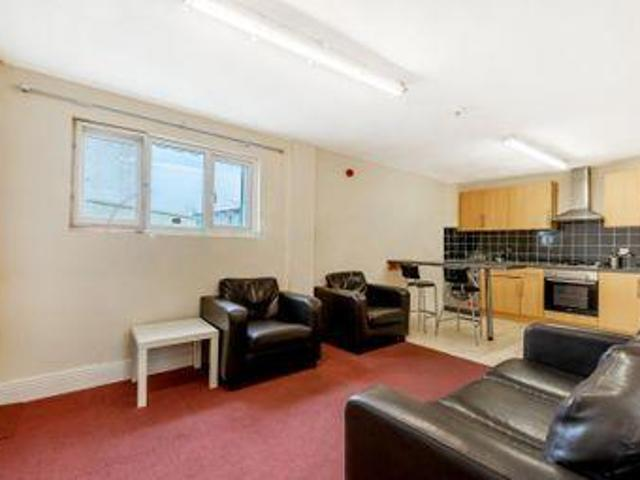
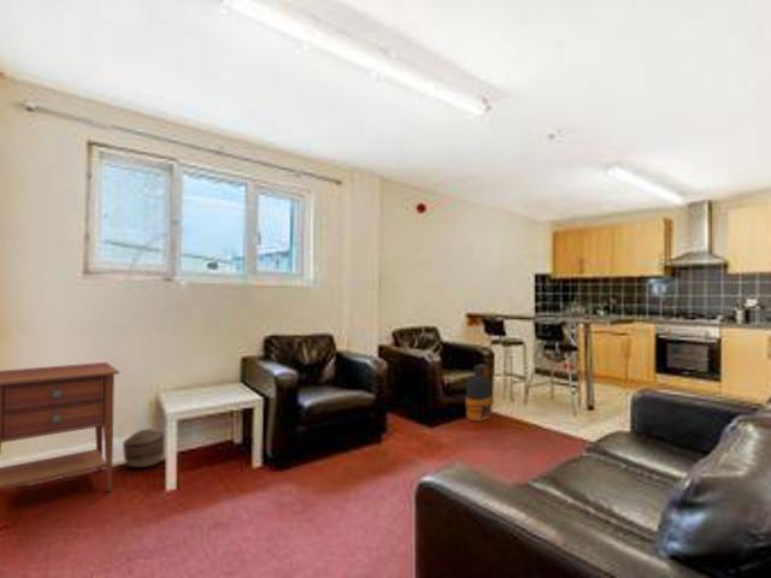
+ water bottle [464,364,494,423]
+ nightstand [0,361,120,493]
+ basket [122,427,165,468]
